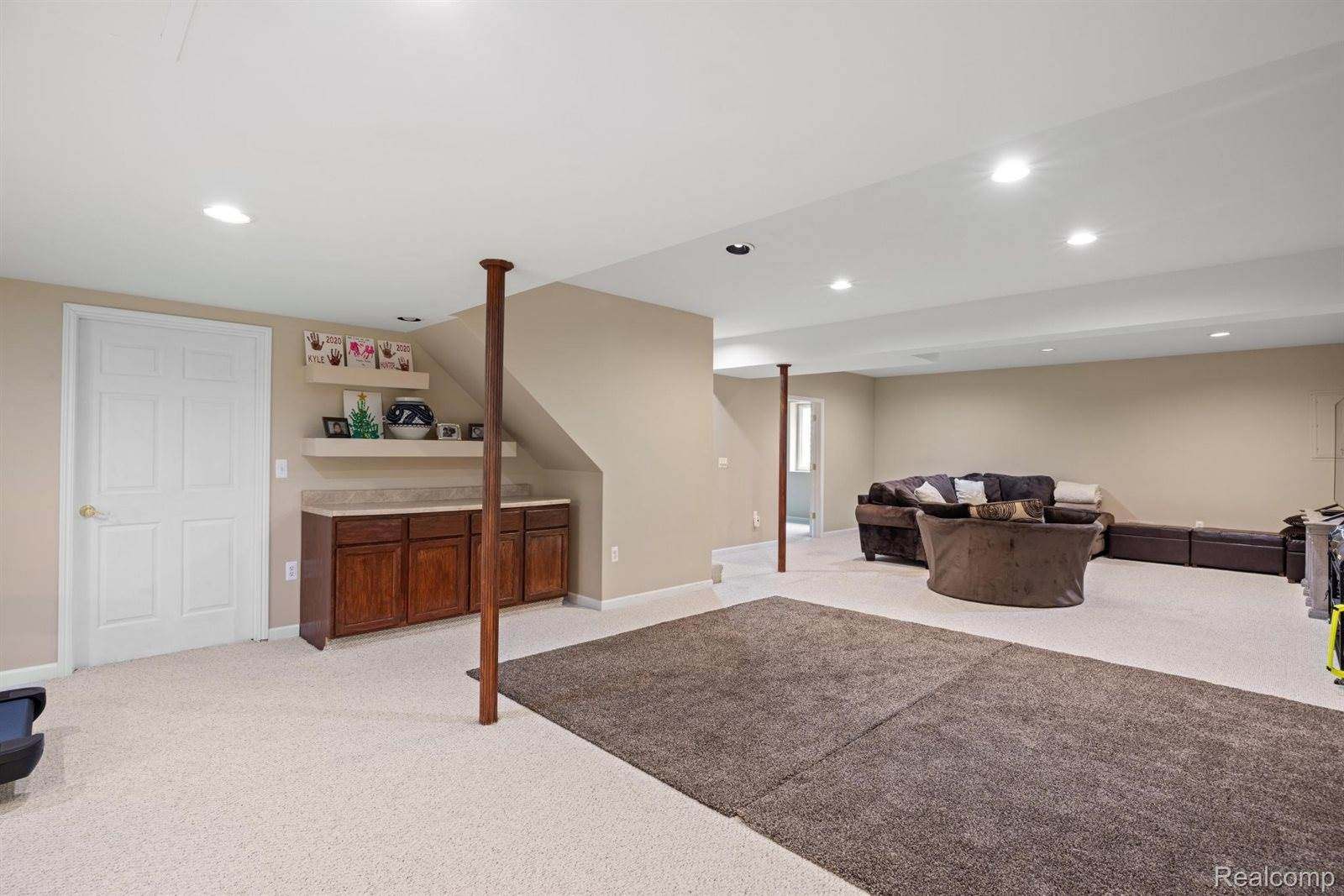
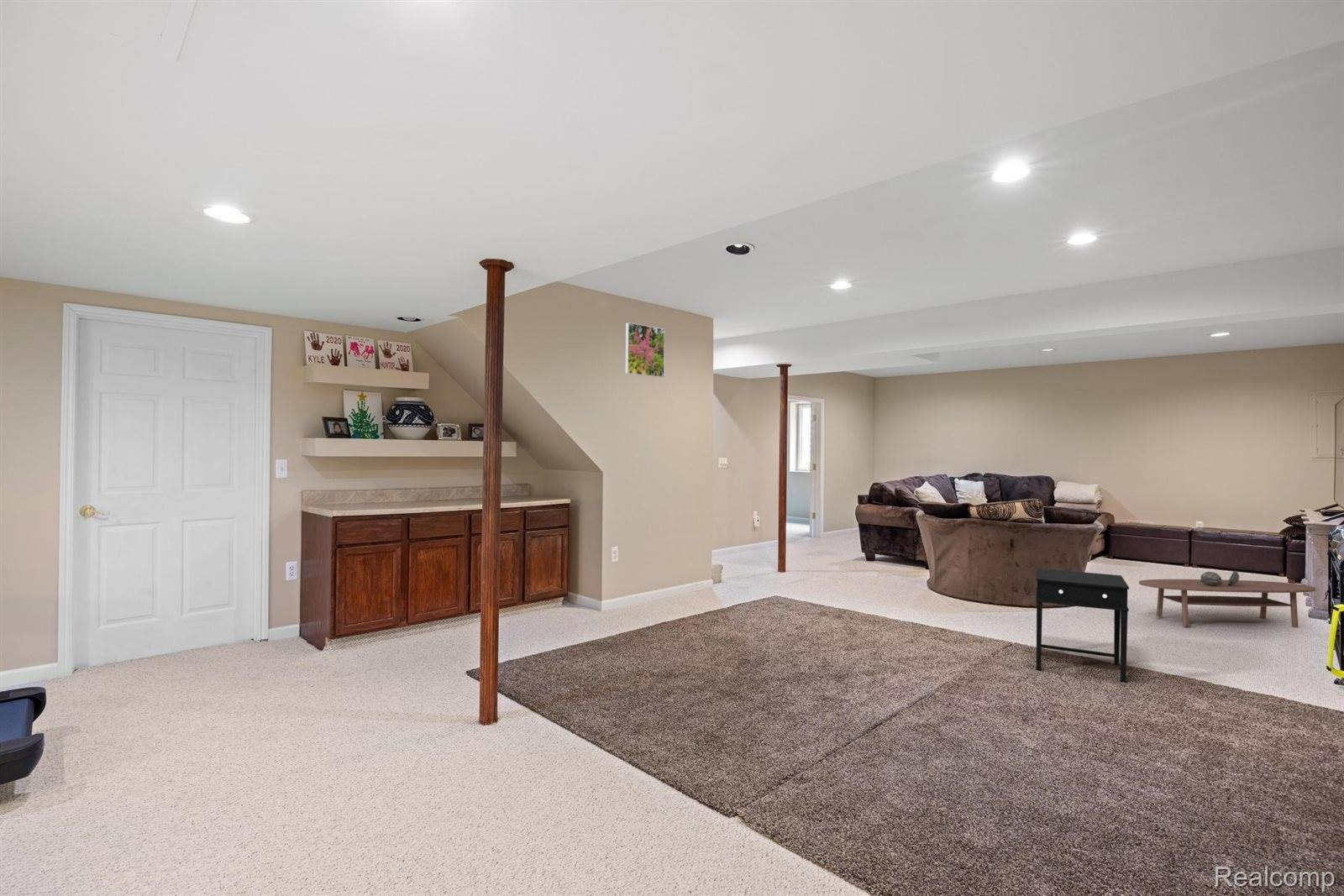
+ side table [1035,568,1130,684]
+ coffee table [1138,579,1316,629]
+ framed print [624,322,665,379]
+ decorative bowl [1200,569,1240,586]
